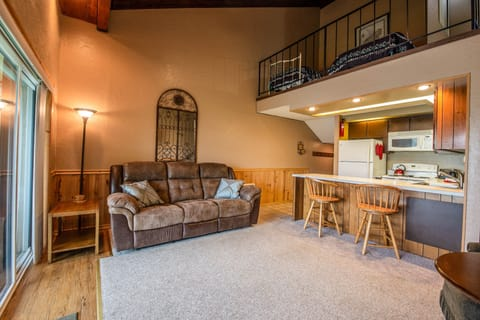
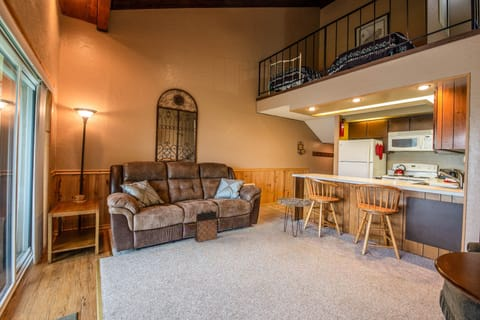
+ bag [194,209,218,243]
+ side table [277,197,312,238]
